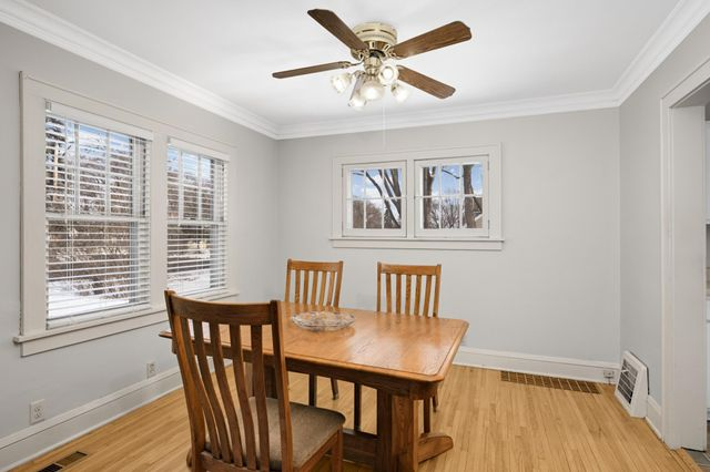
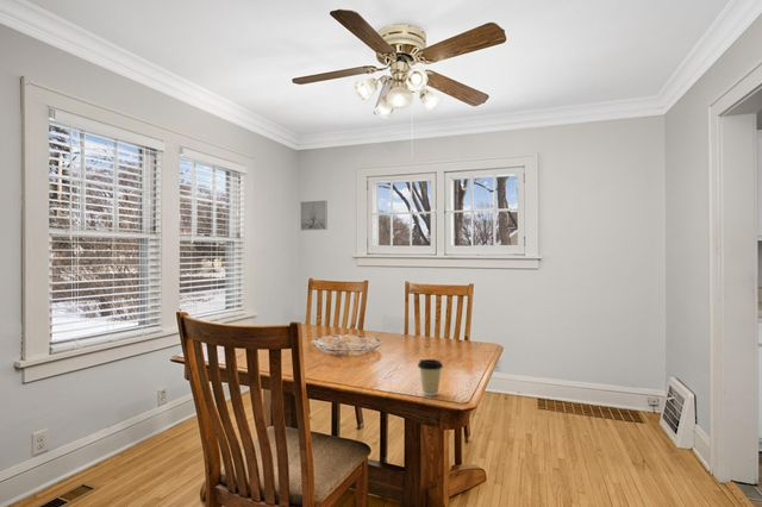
+ wall art [299,199,329,232]
+ coffee cup [417,358,444,398]
